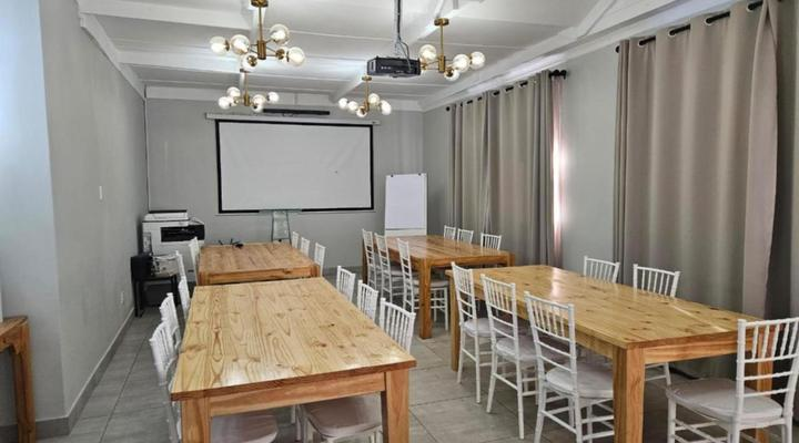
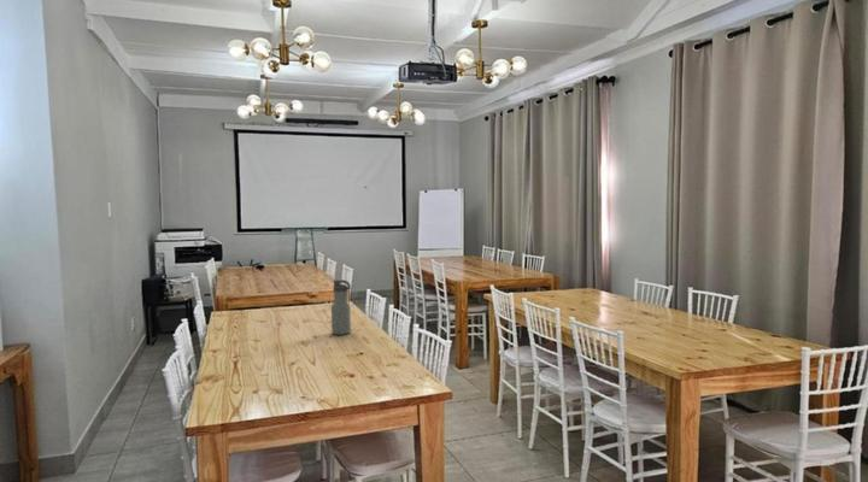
+ water bottle [330,278,352,336]
